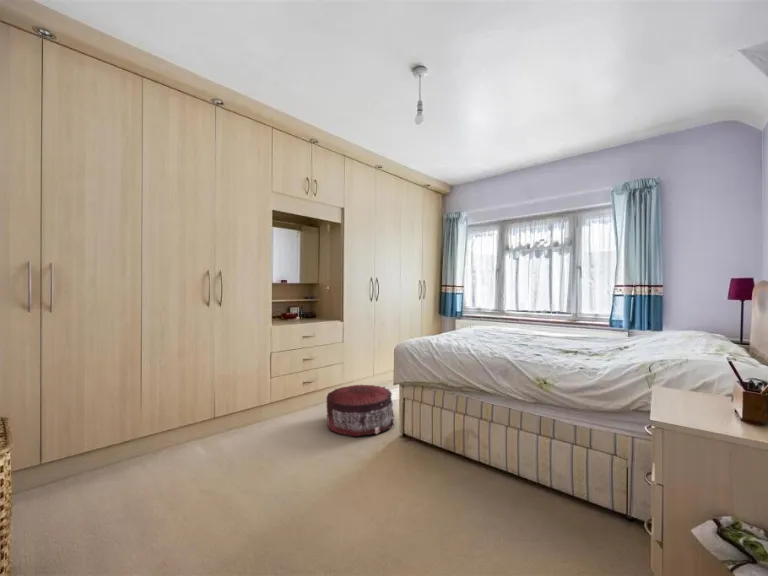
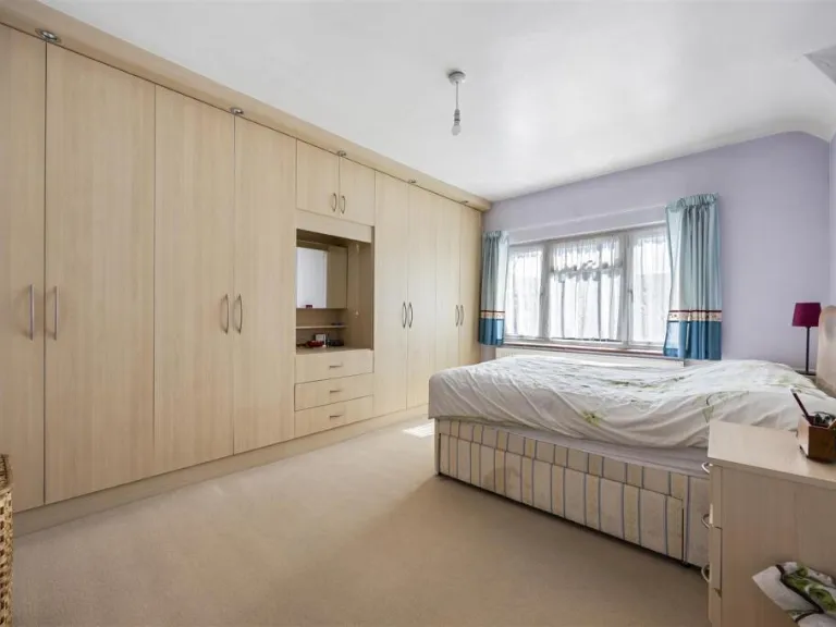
- pouf [325,383,395,437]
